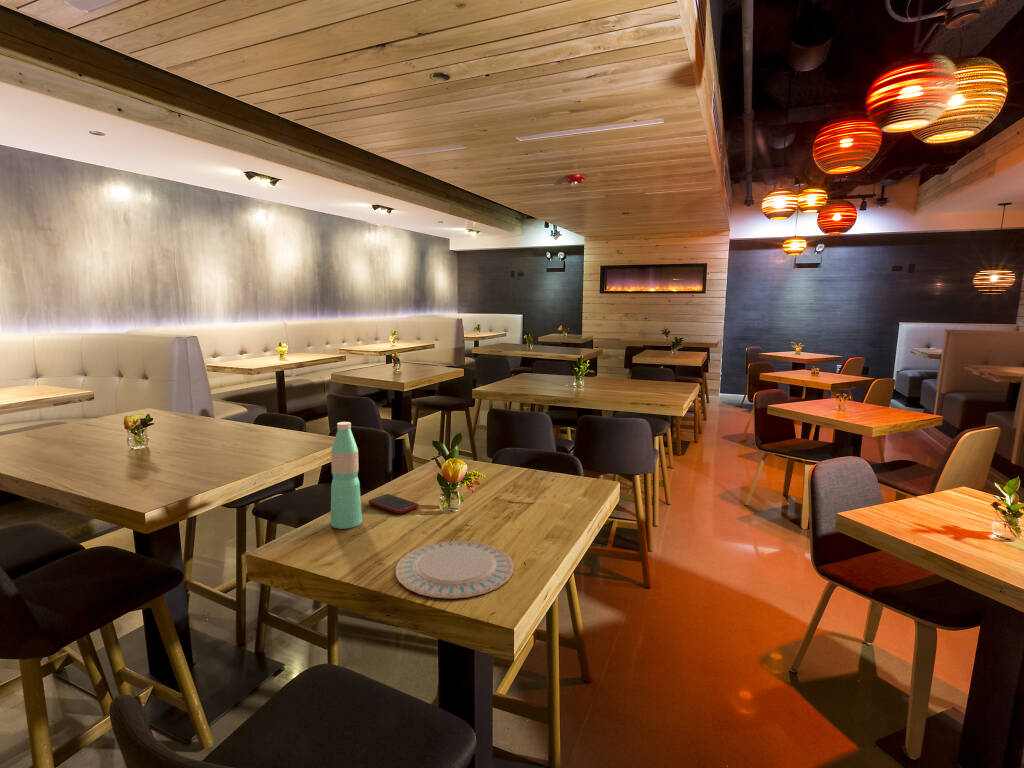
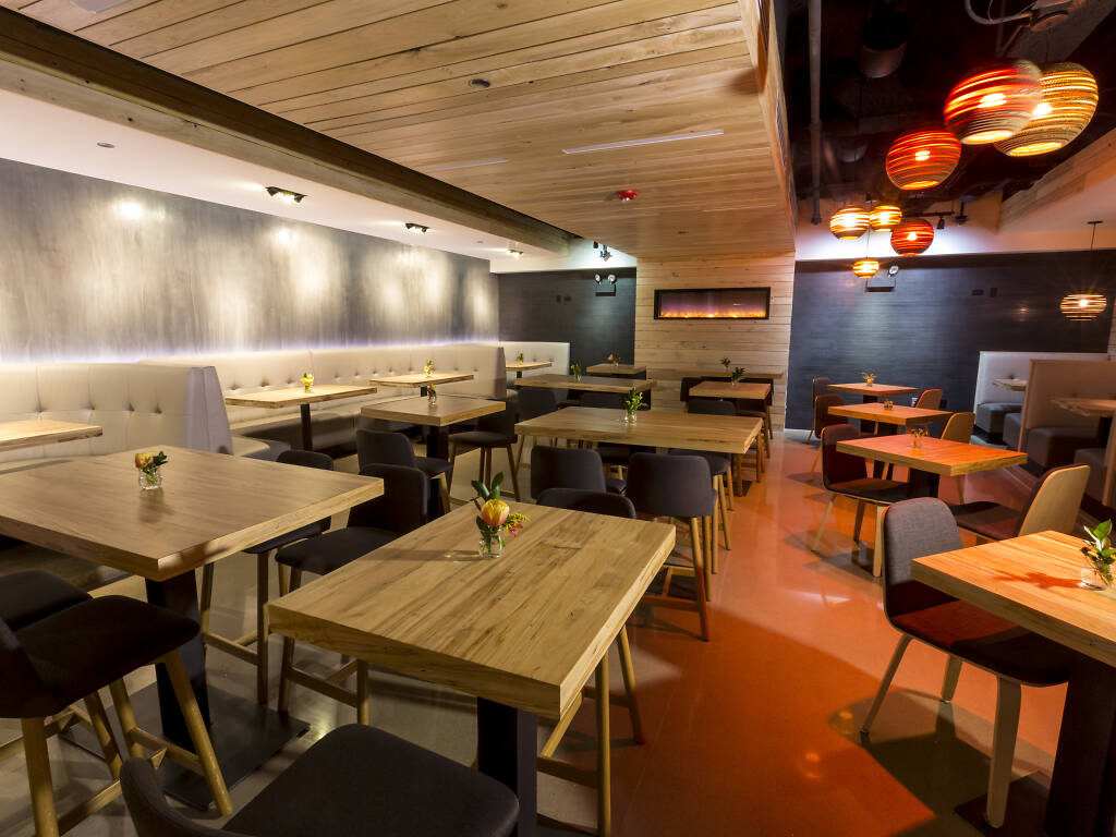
- water bottle [330,421,363,530]
- cell phone [368,493,420,515]
- chinaware [394,540,515,600]
